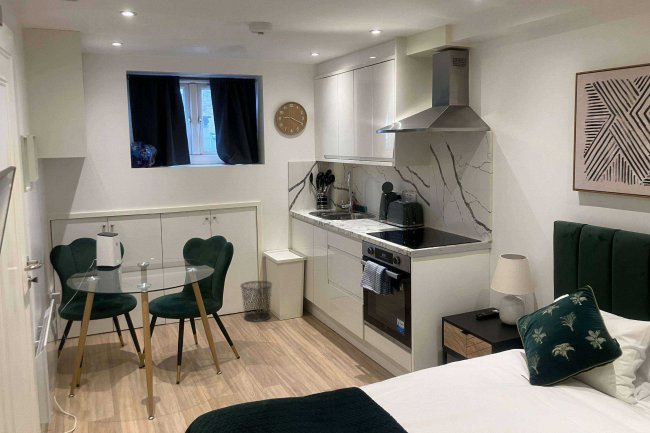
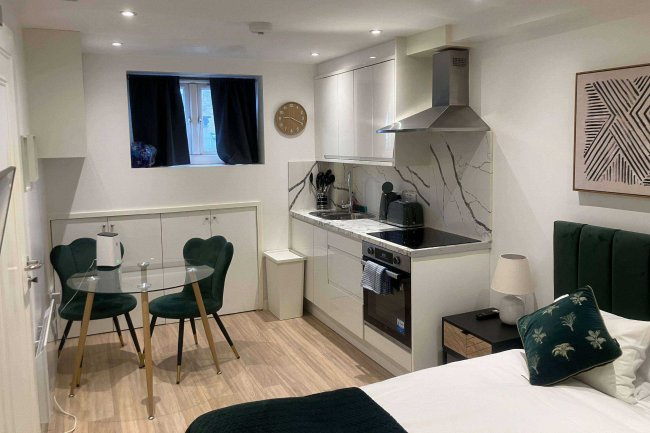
- waste bin [239,280,273,322]
